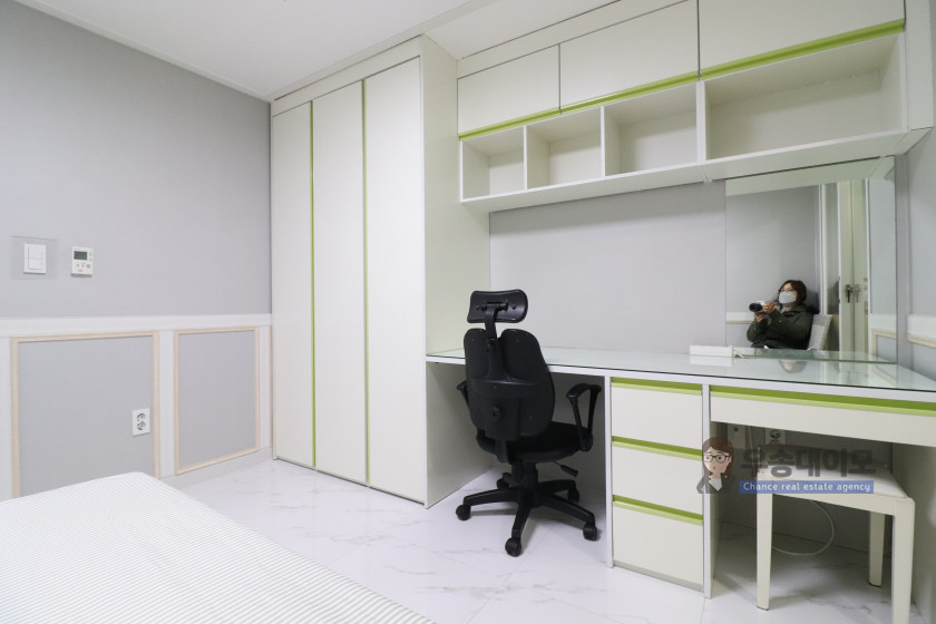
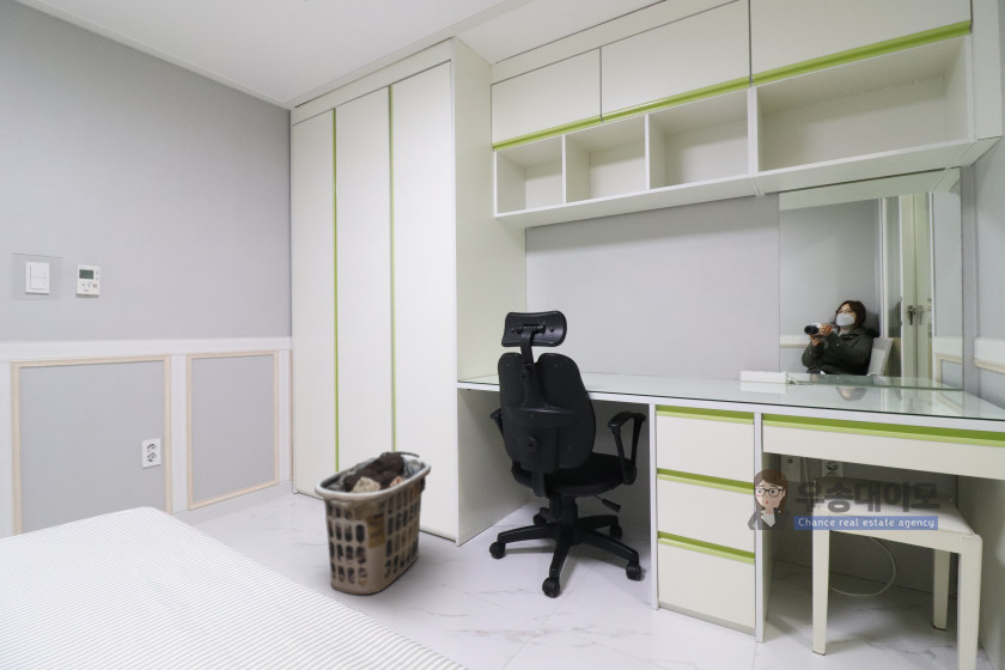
+ clothes hamper [313,450,432,597]
